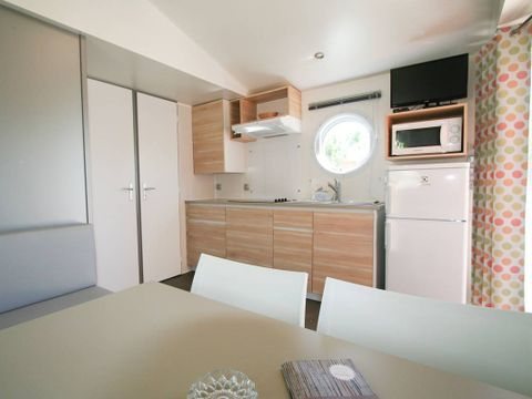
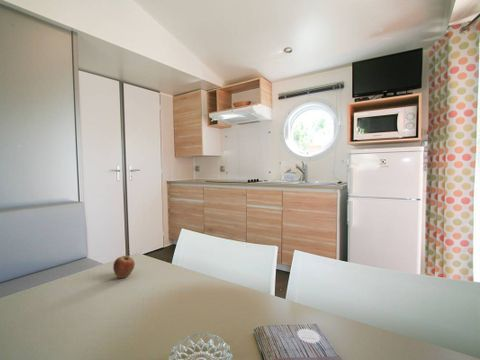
+ fruit [112,254,136,279]
